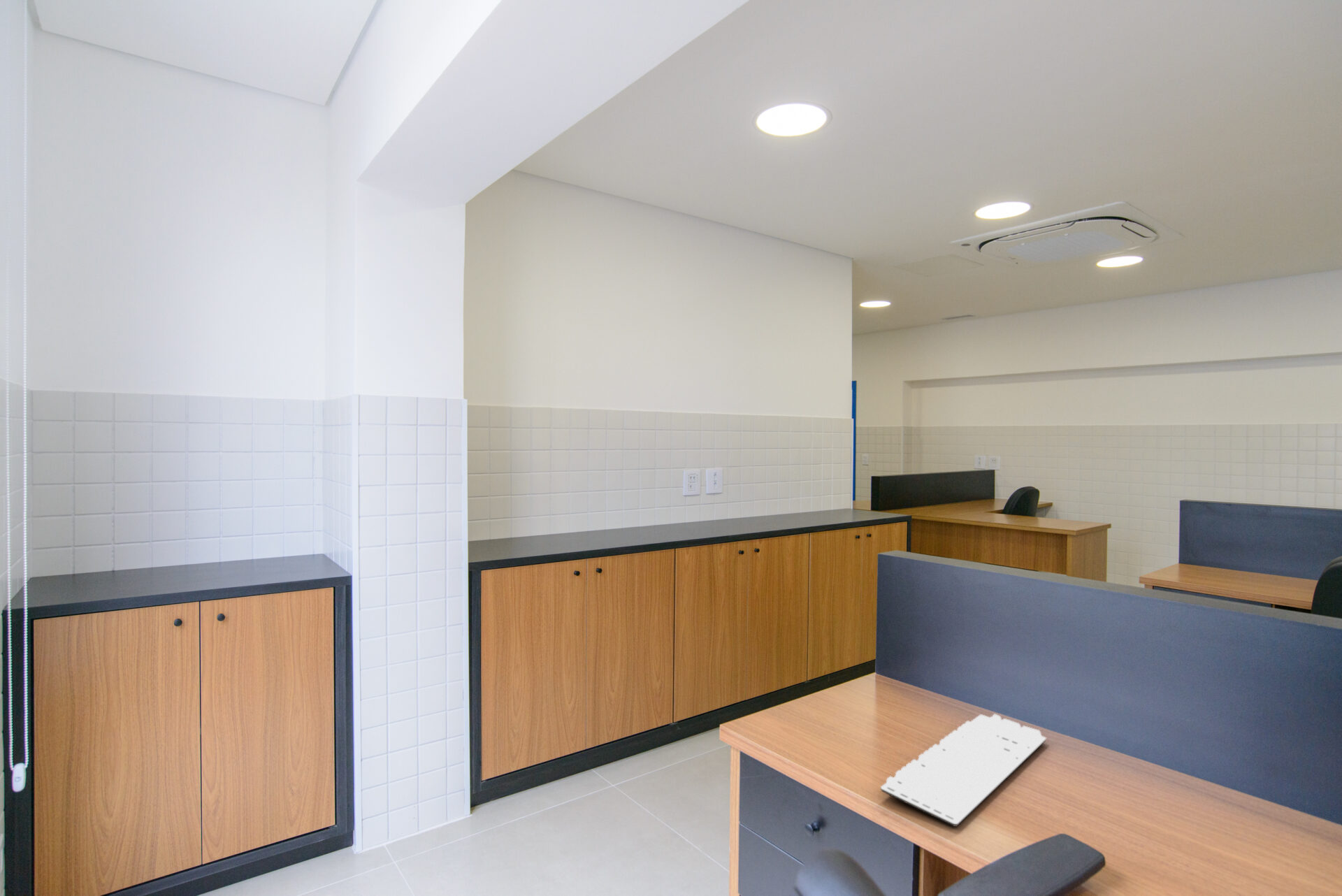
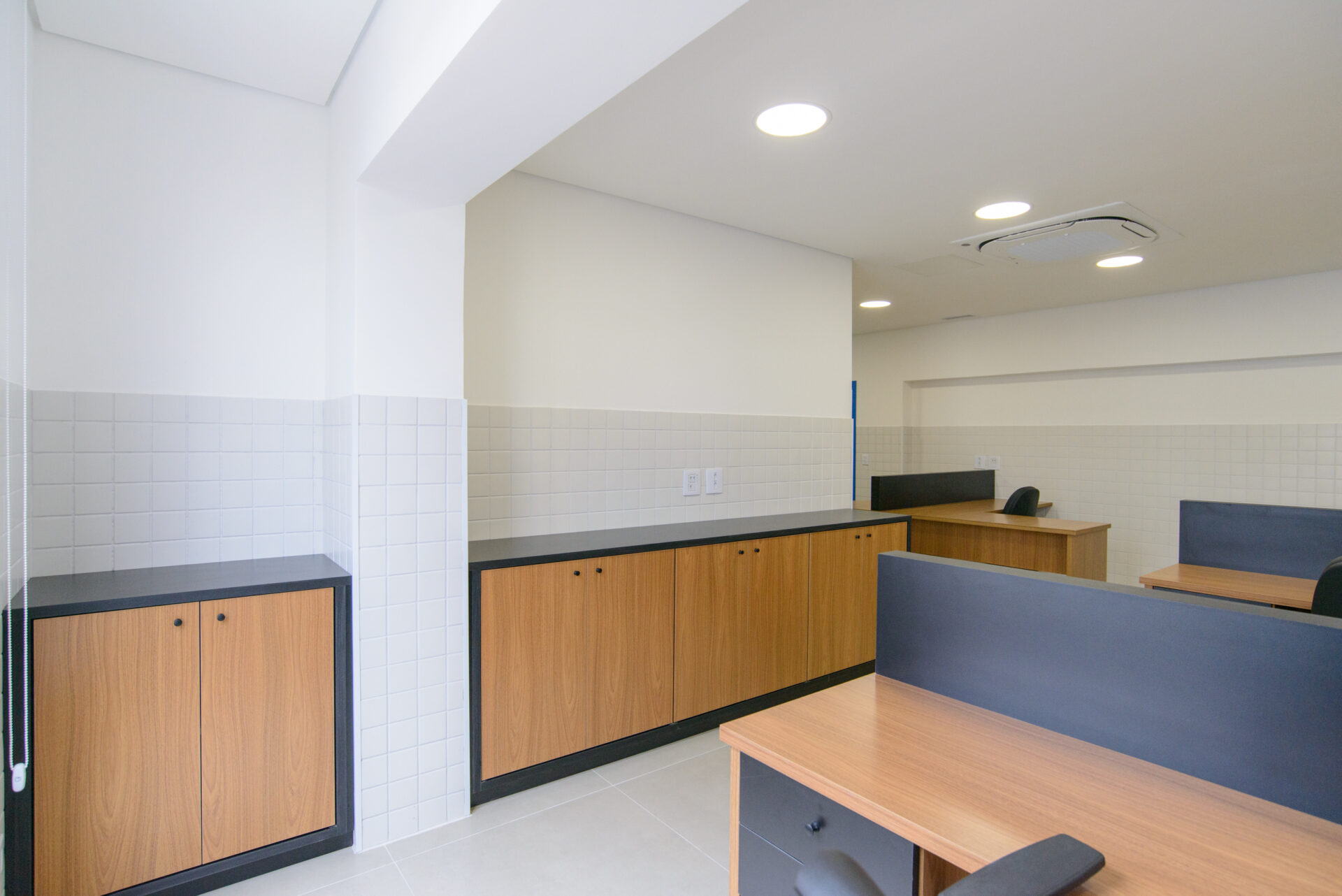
- keyboard [880,714,1047,828]
